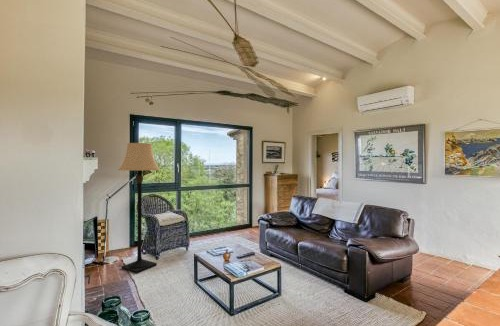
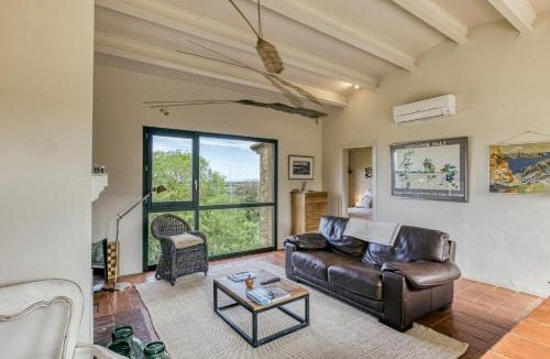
- lamp [117,142,161,274]
